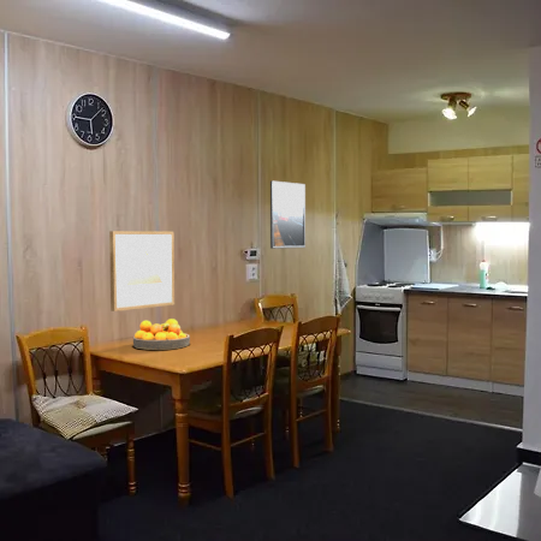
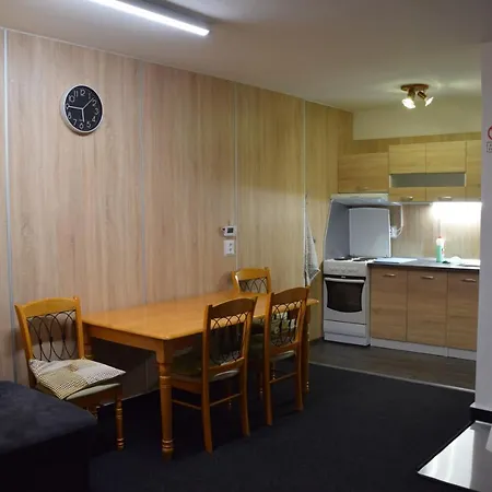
- wall art [108,230,176,313]
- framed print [269,180,307,250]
- fruit bowl [132,317,191,351]
